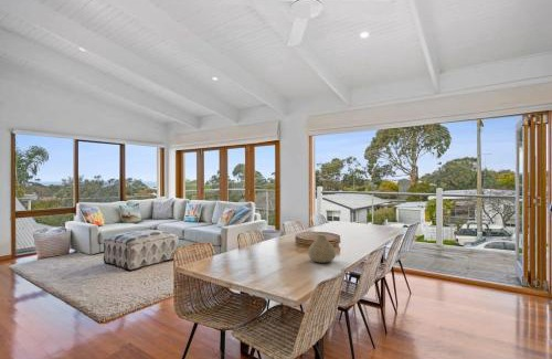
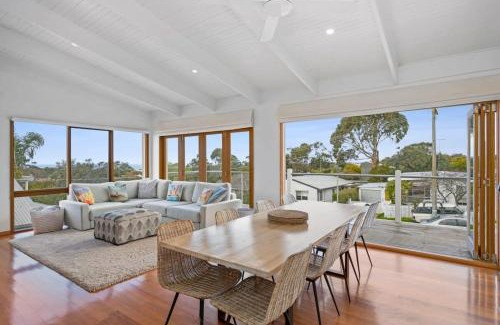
- vase [307,234,337,264]
